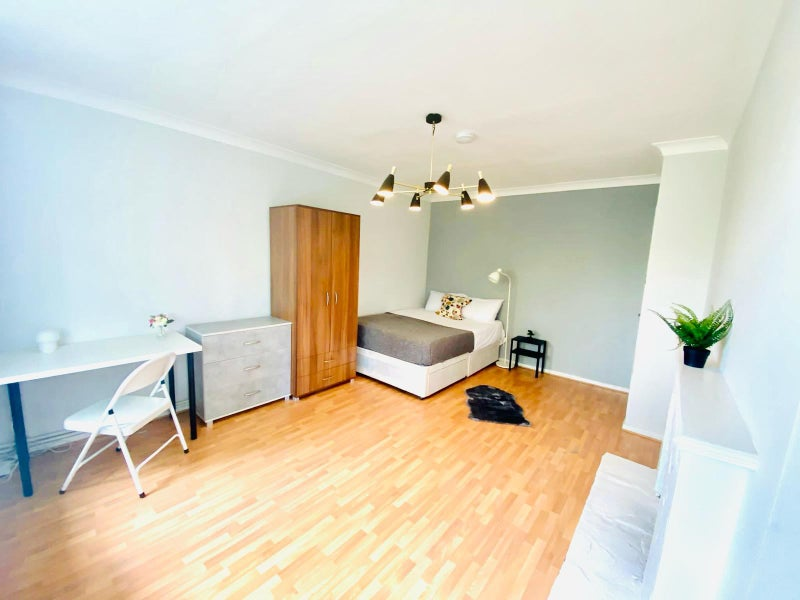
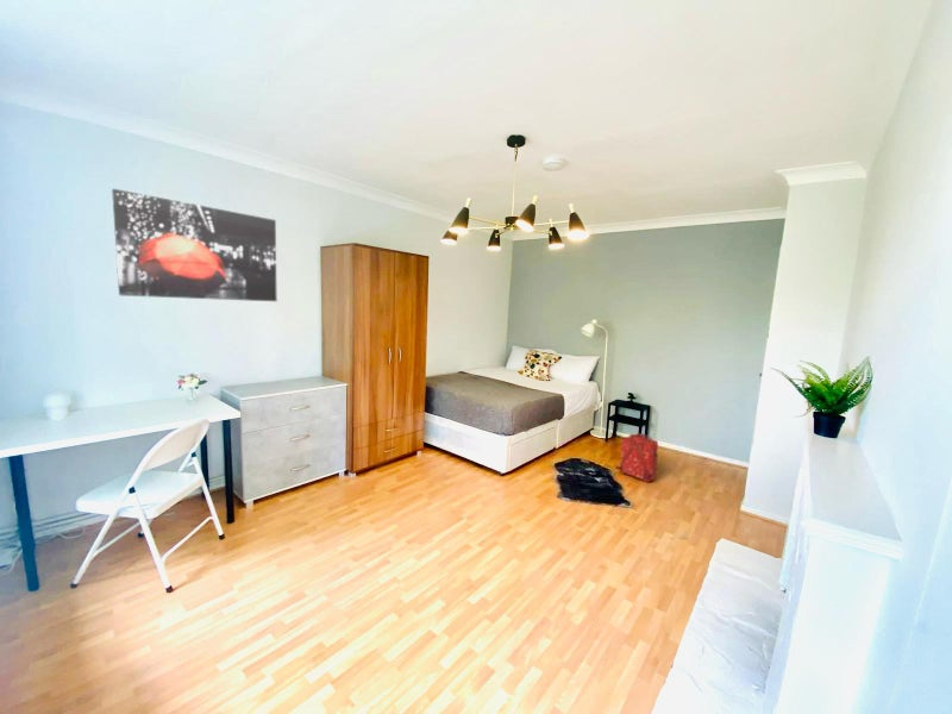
+ backpack [613,432,659,483]
+ wall art [111,188,278,302]
